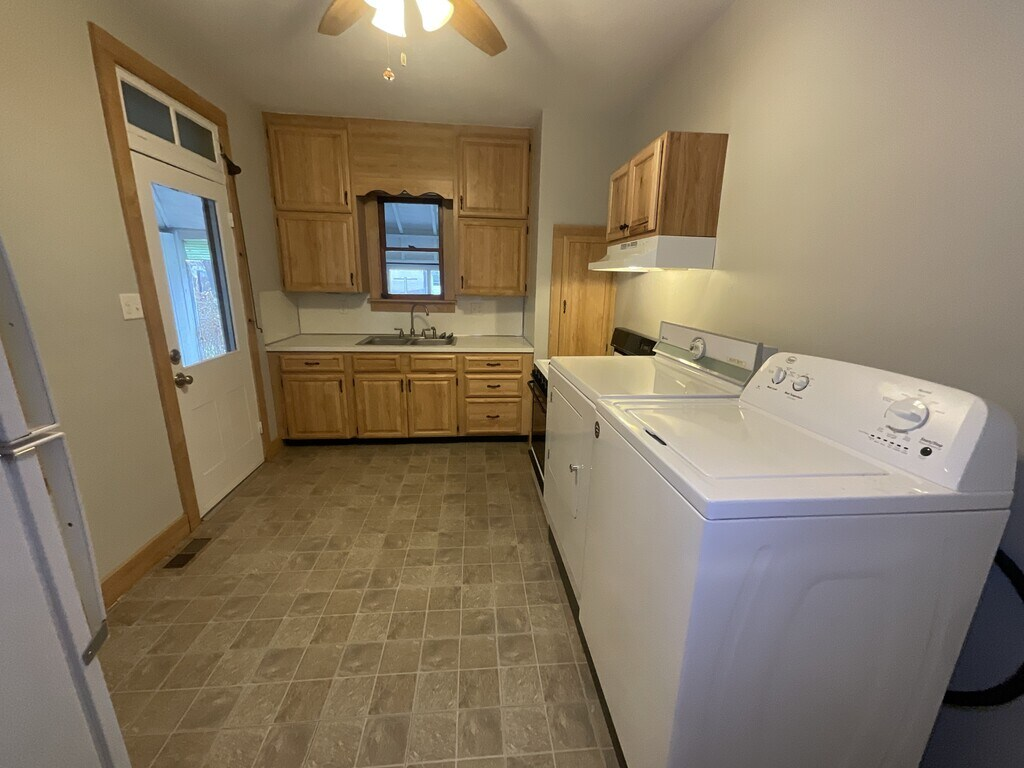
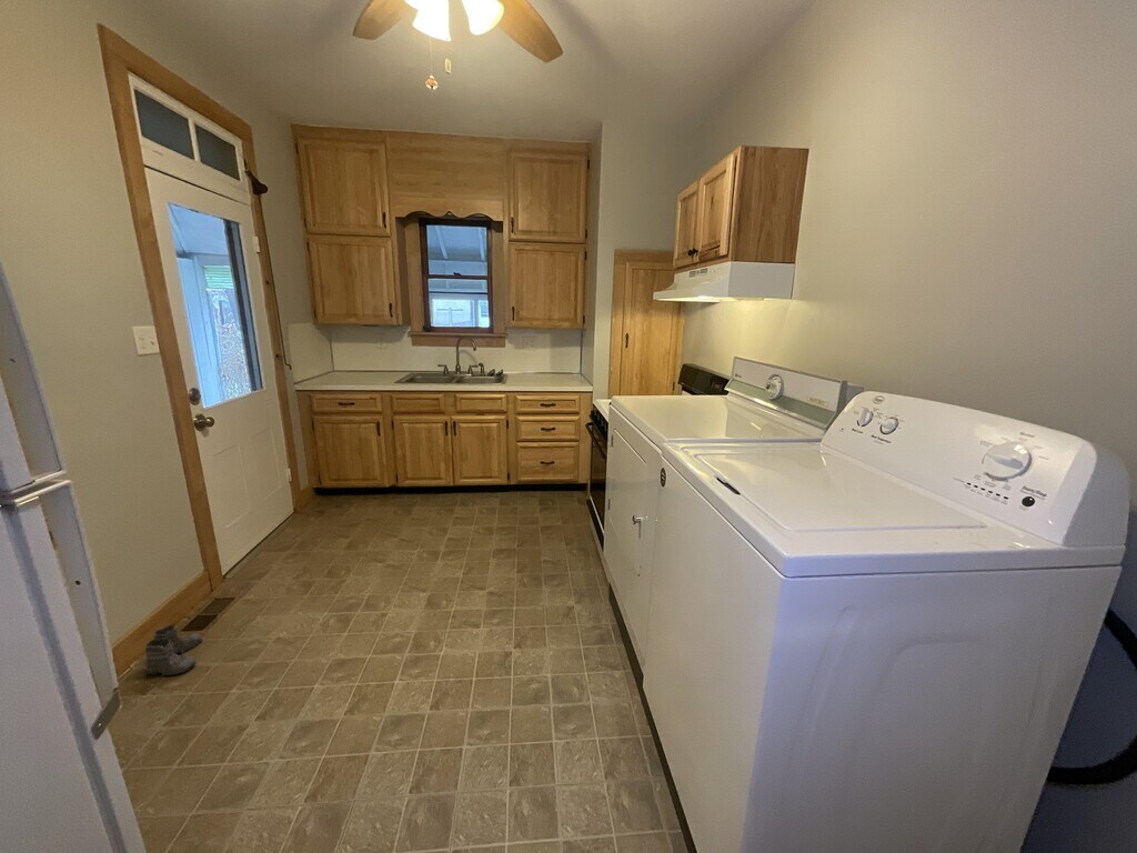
+ boots [144,622,203,683]
